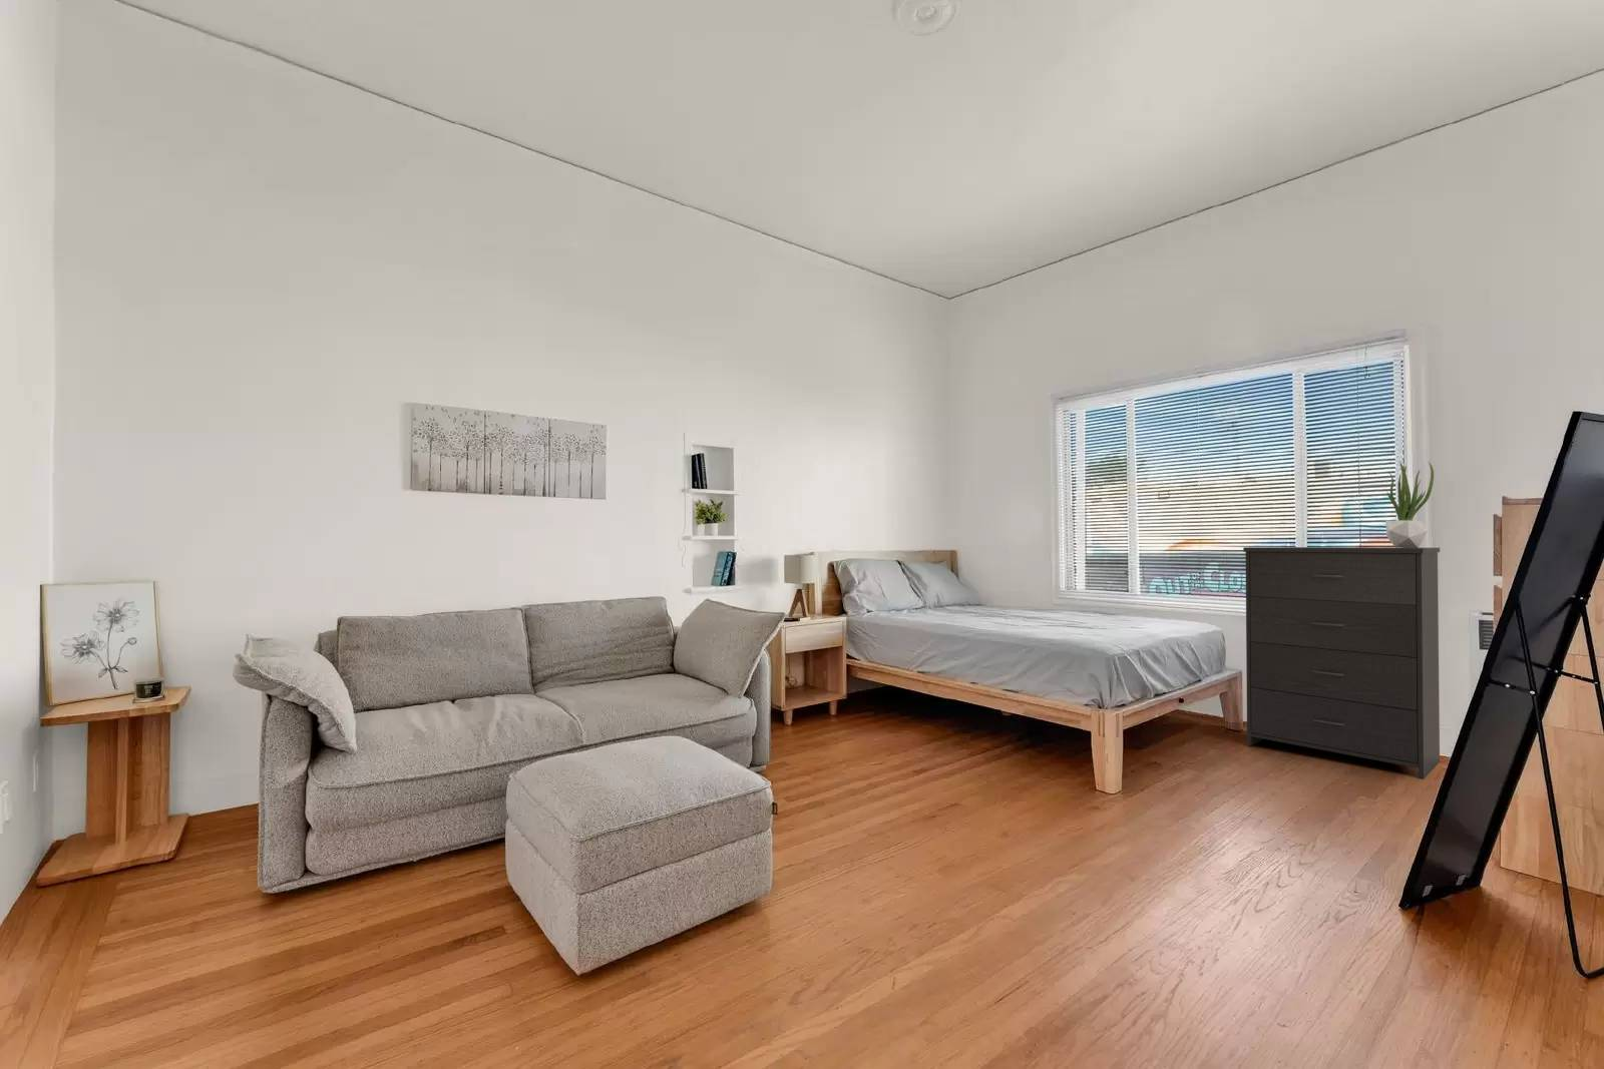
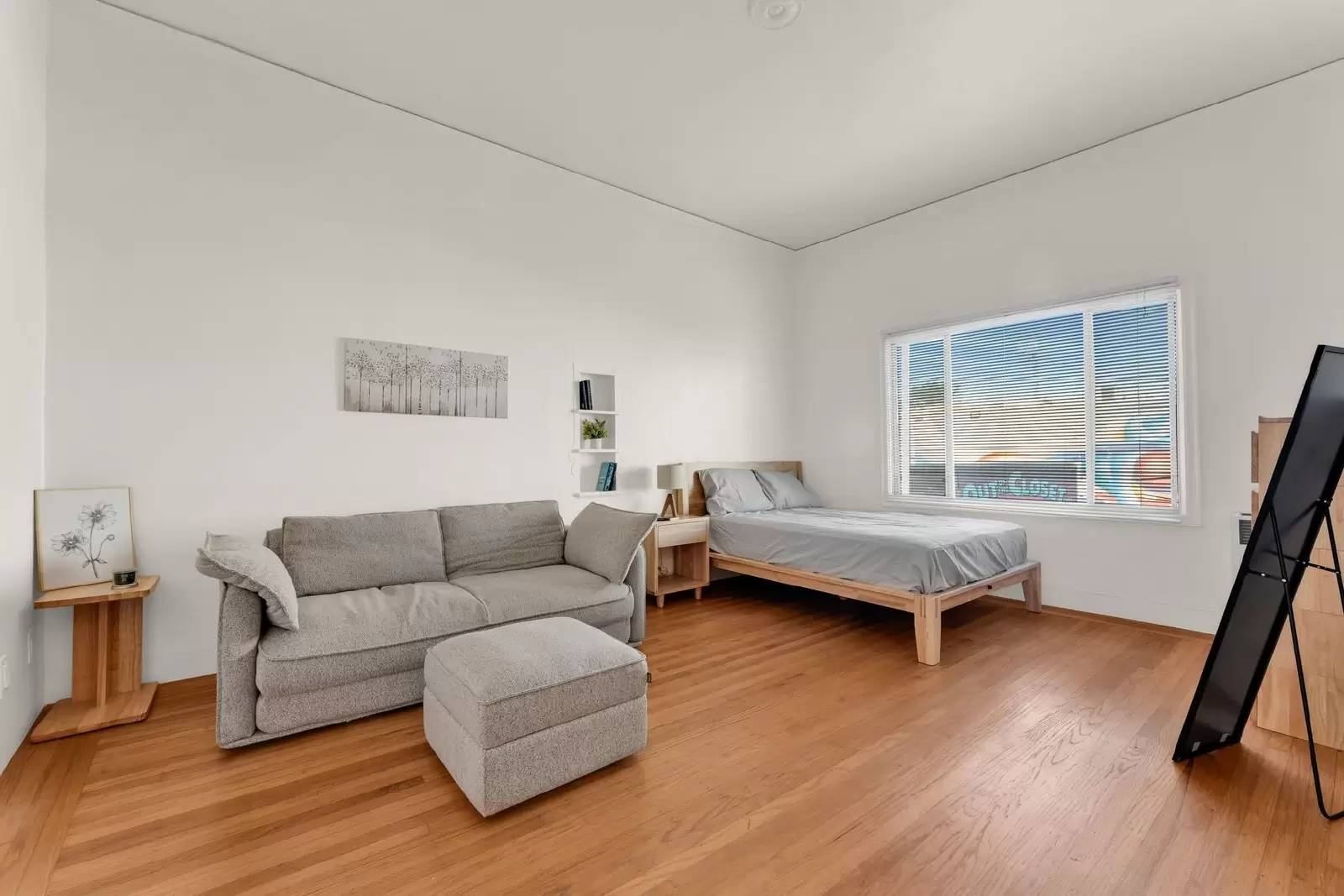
- dresser [1242,546,1440,780]
- potted plant [1384,461,1435,548]
